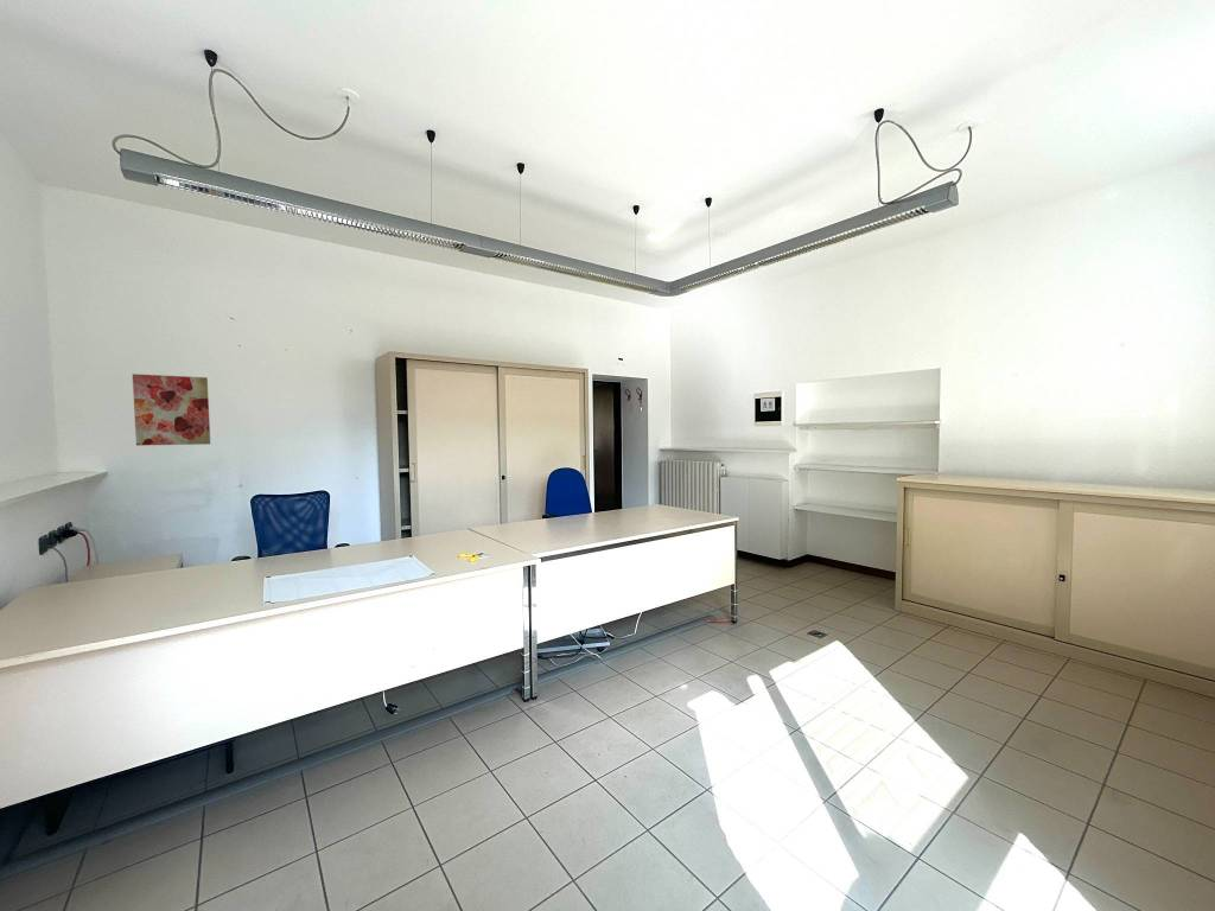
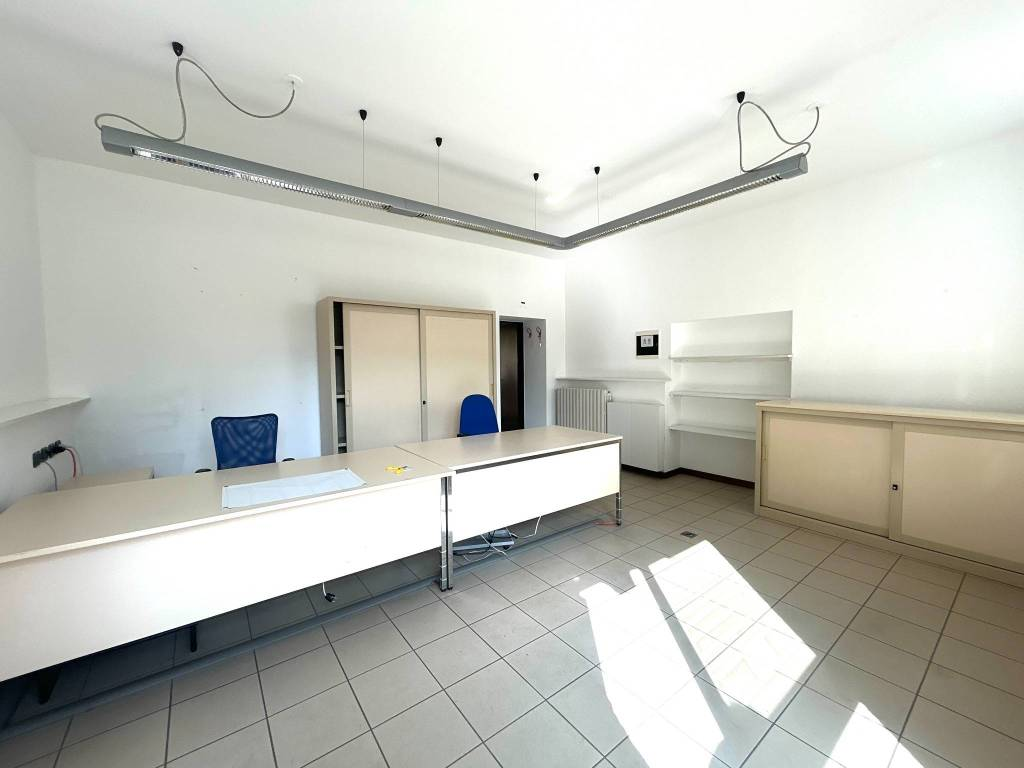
- wall art [132,372,211,446]
